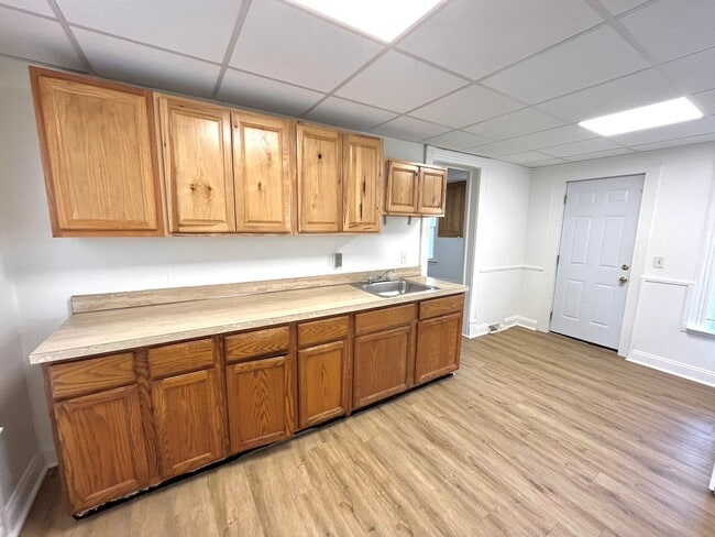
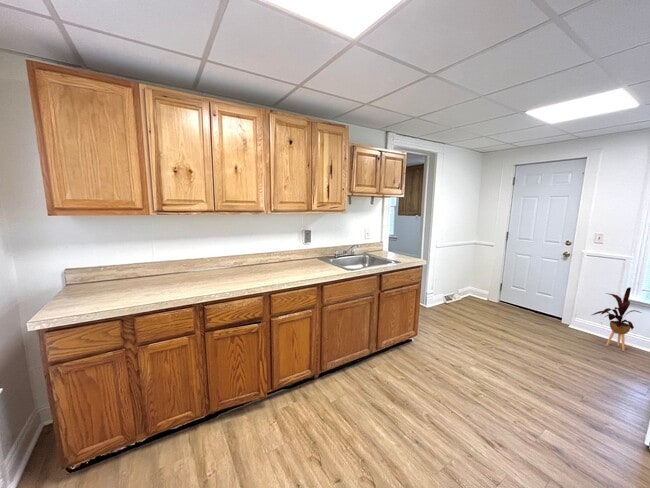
+ house plant [591,286,642,352]
